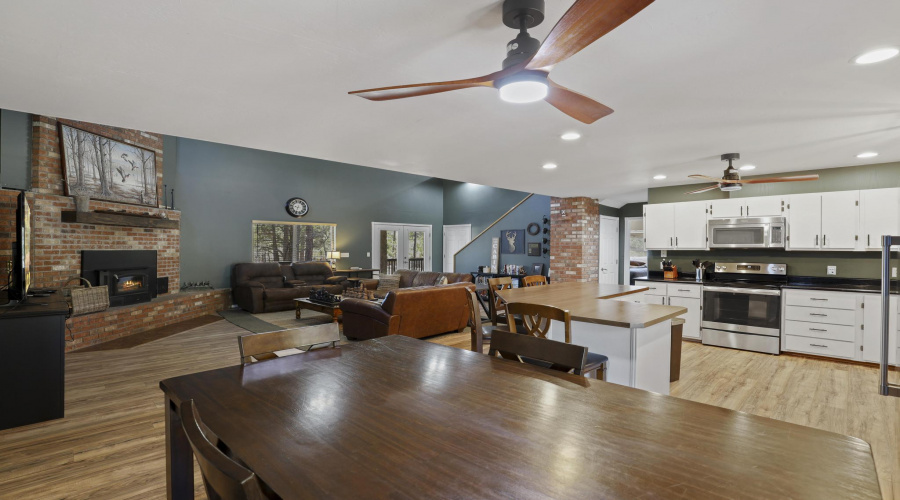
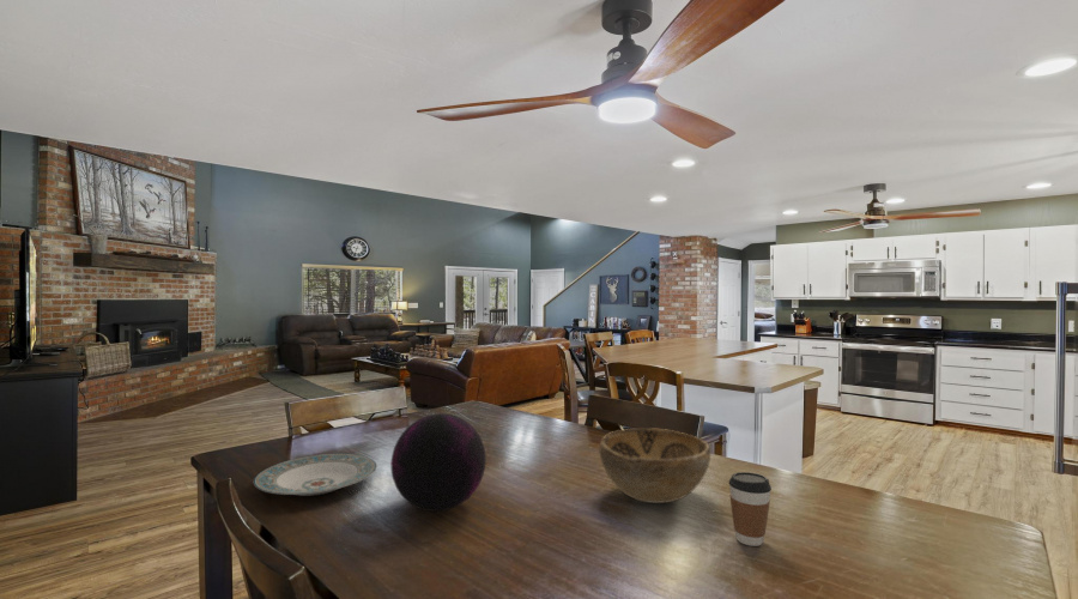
+ decorative orb [390,412,487,513]
+ plate [253,453,378,497]
+ coffee cup [728,471,773,547]
+ decorative bowl [598,428,711,504]
